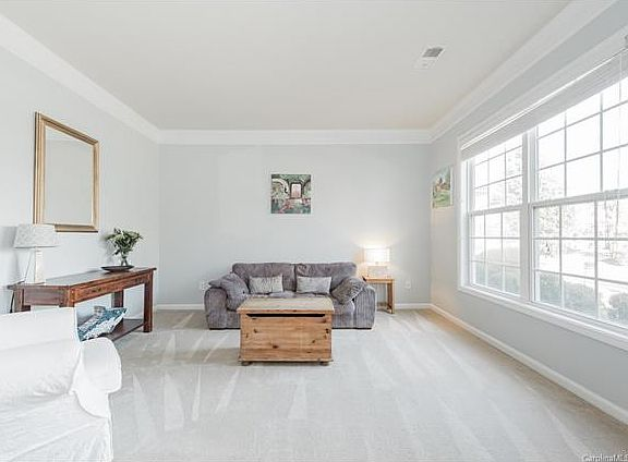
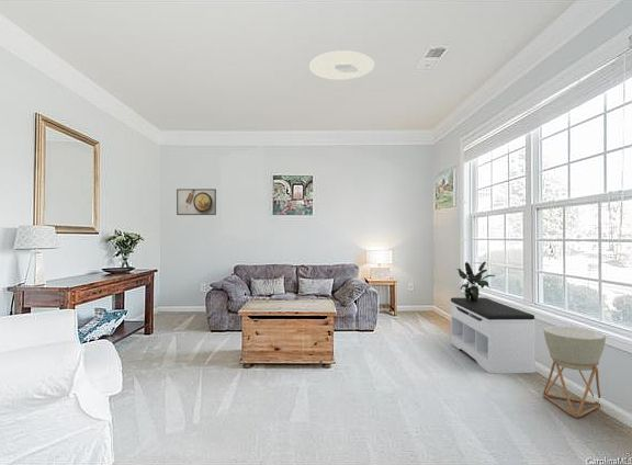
+ ceiling light [308,49,375,81]
+ potted plant [455,261,496,300]
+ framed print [176,188,217,216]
+ bench [449,296,537,374]
+ planter [542,325,607,419]
